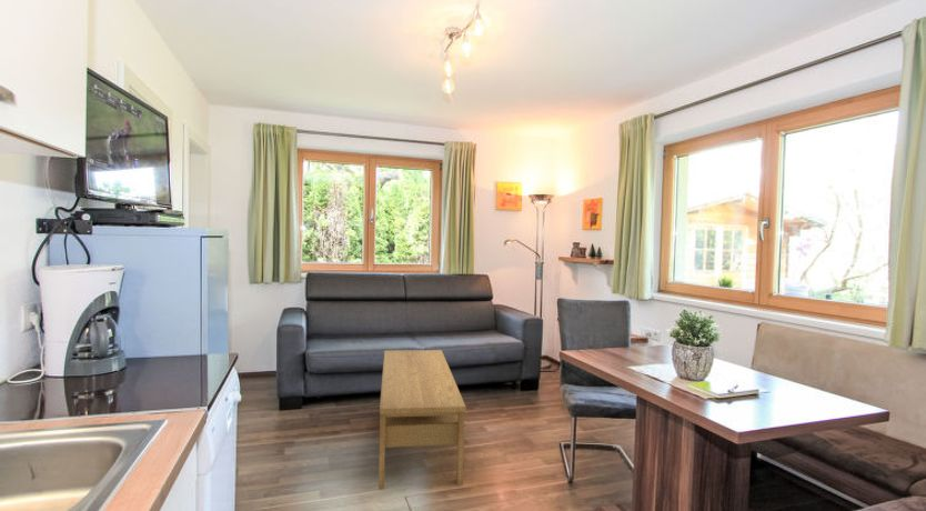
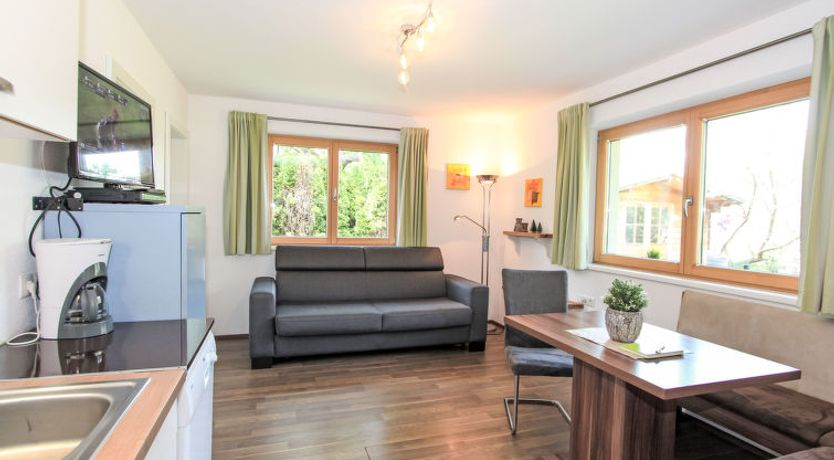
- coffee table [378,349,466,491]
